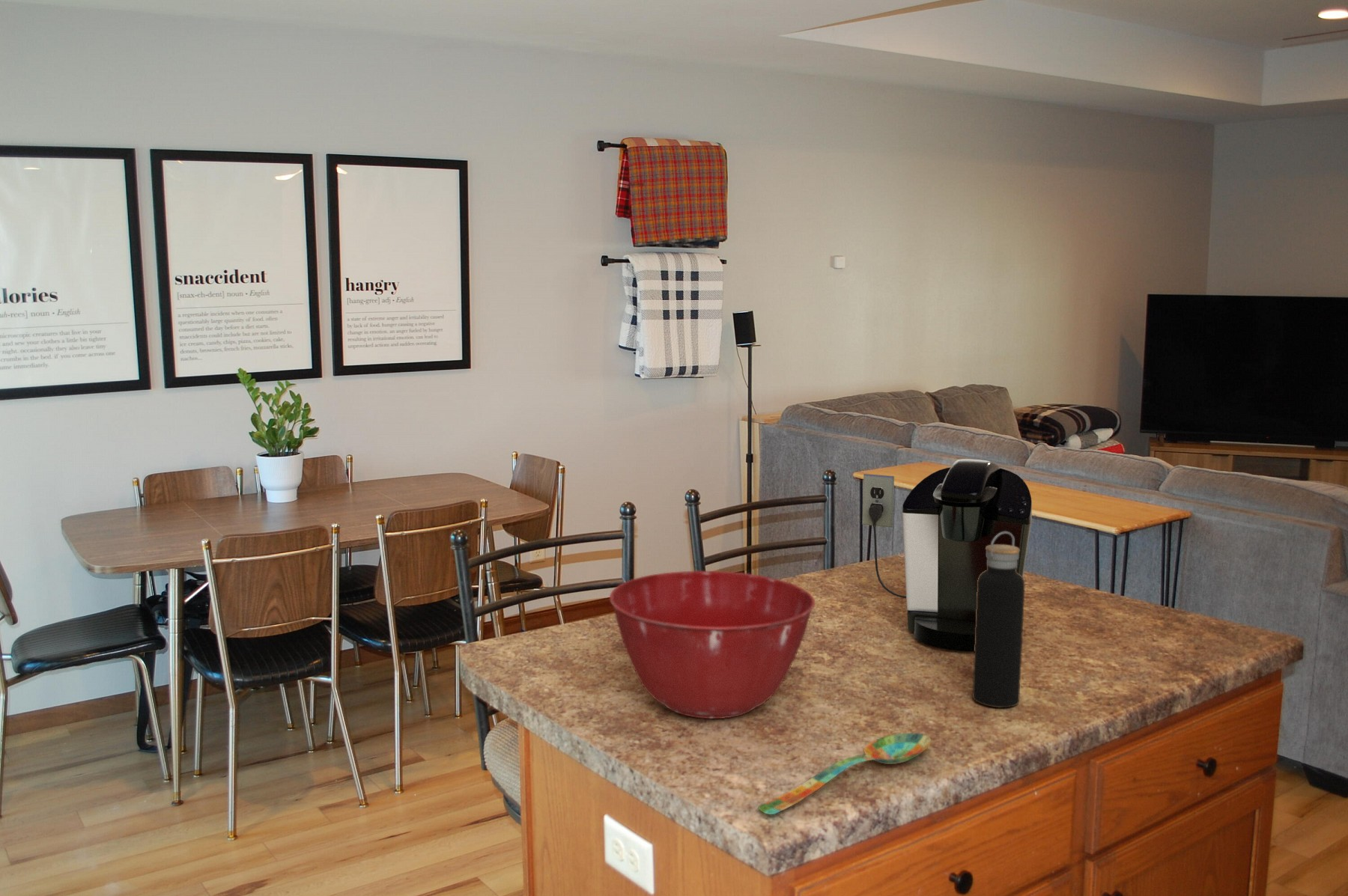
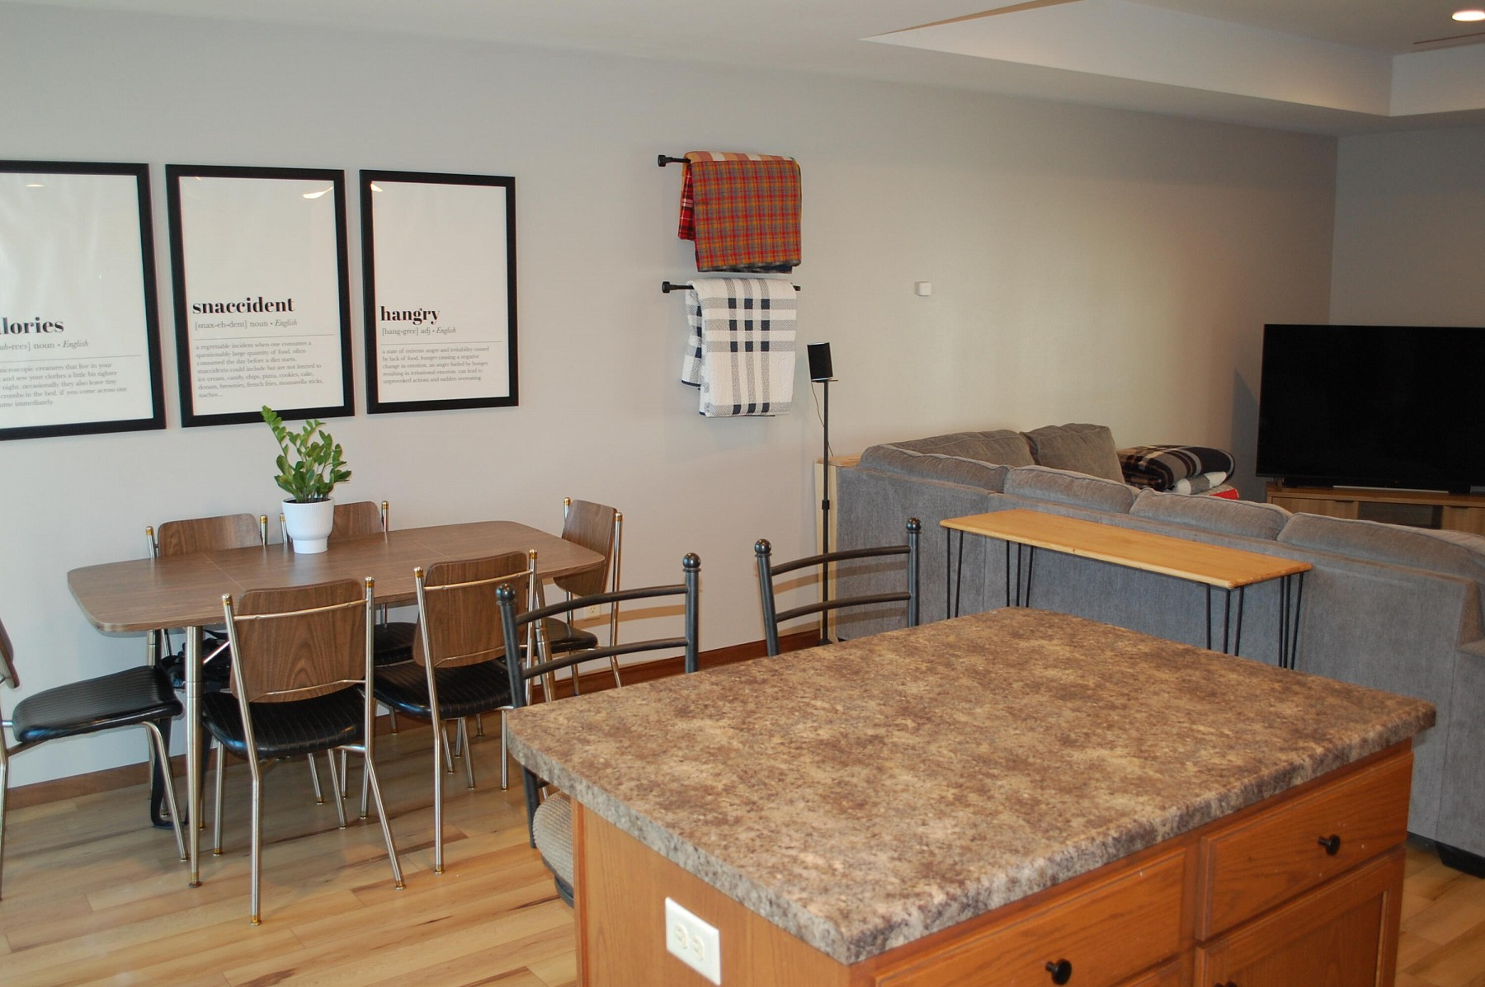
- mixing bowl [609,570,816,719]
- coffee maker [861,458,1033,653]
- water bottle [972,531,1025,708]
- spoon [757,732,932,815]
